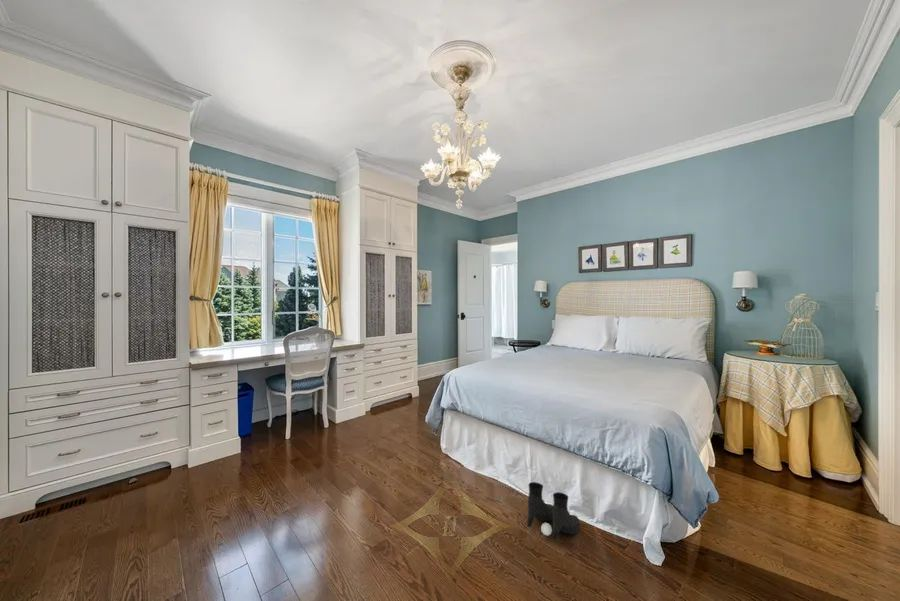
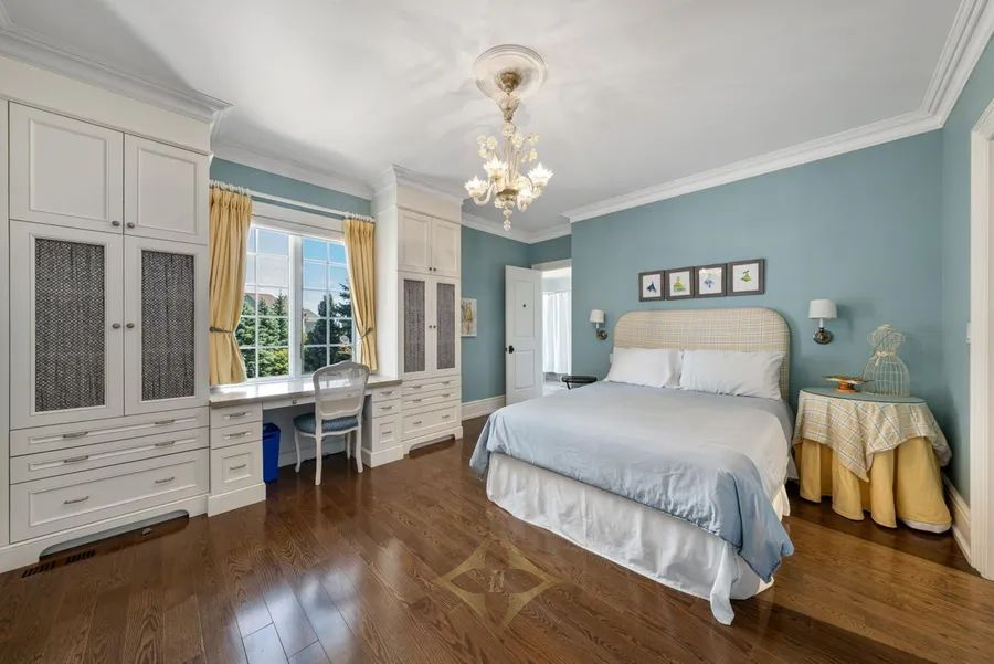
- boots [526,481,580,541]
